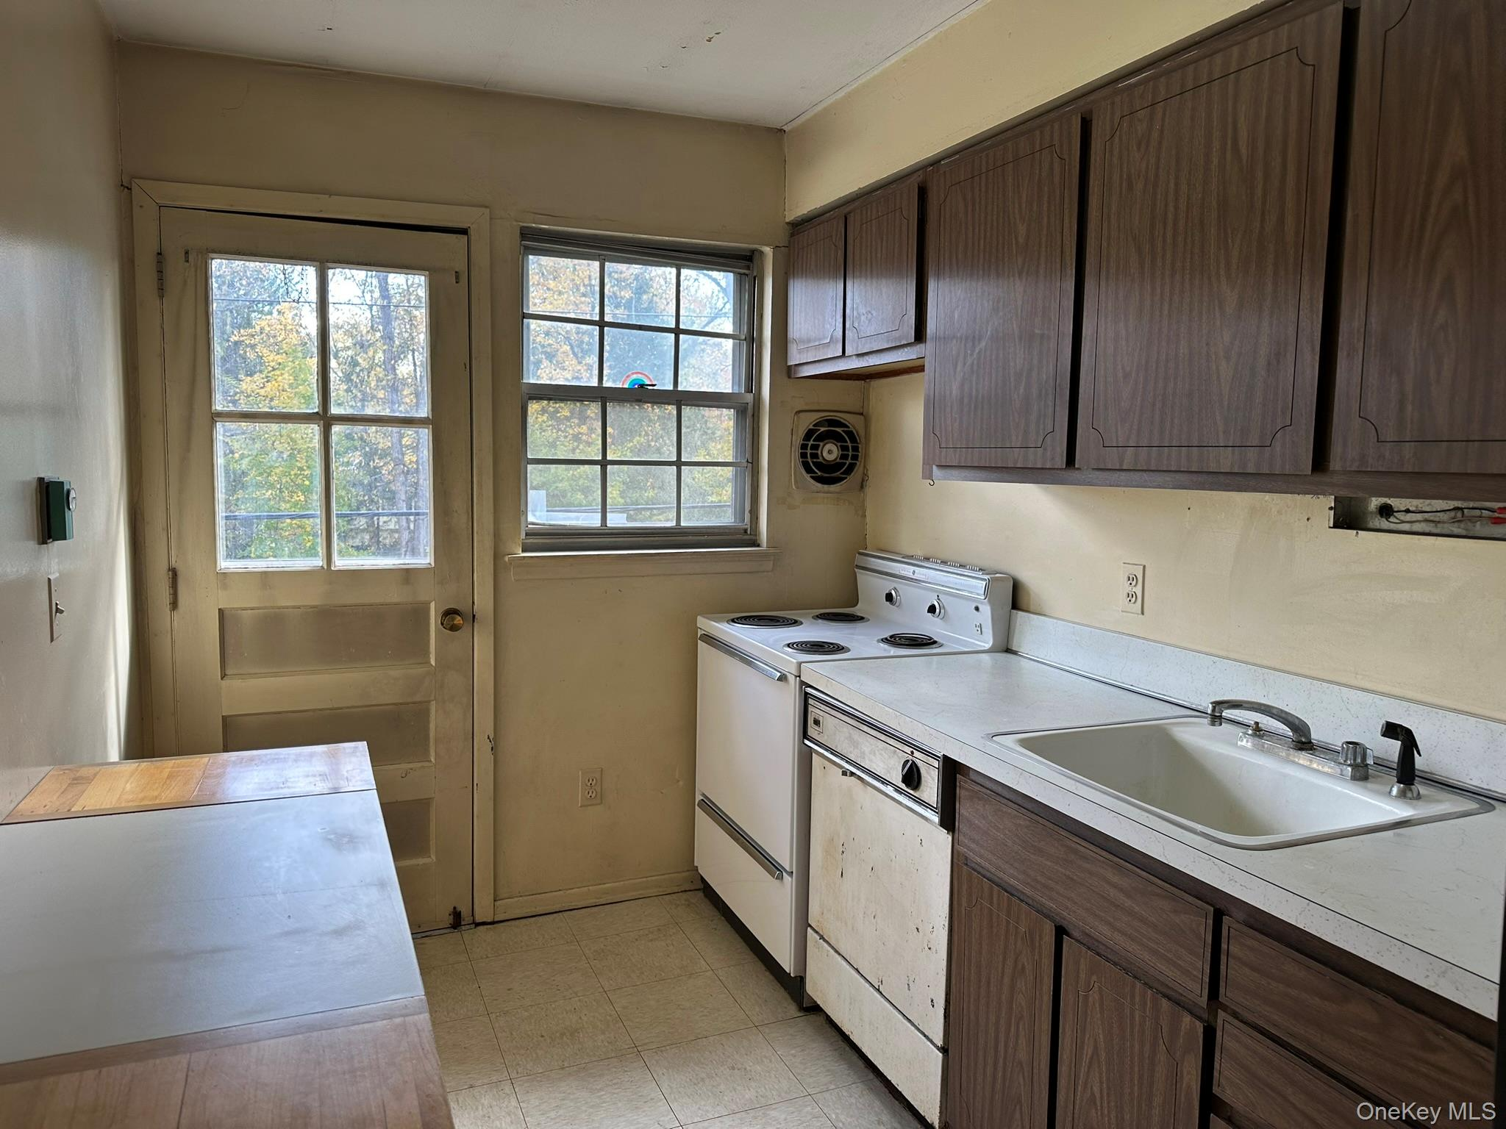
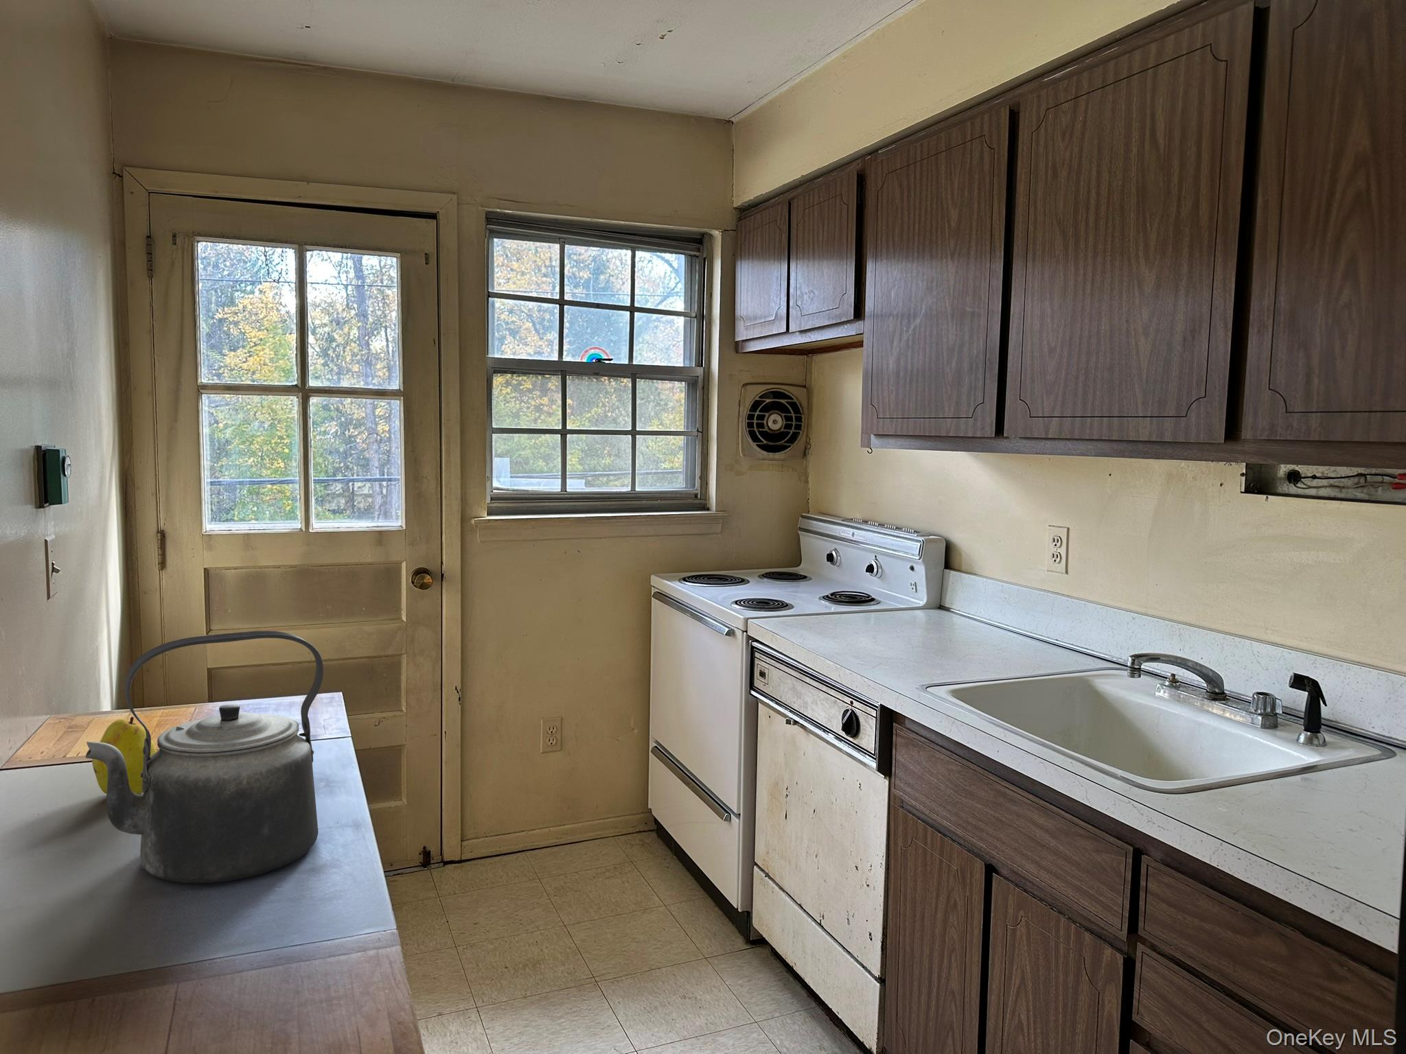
+ kettle [85,630,324,884]
+ fruit [91,715,157,795]
